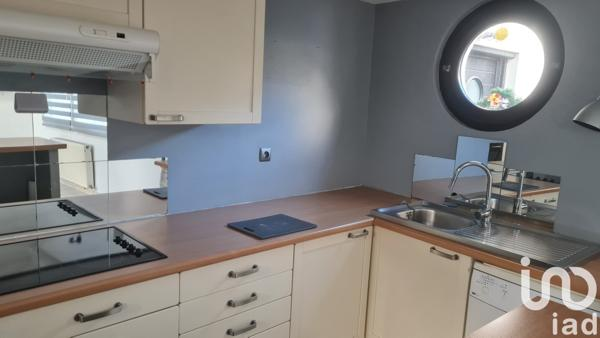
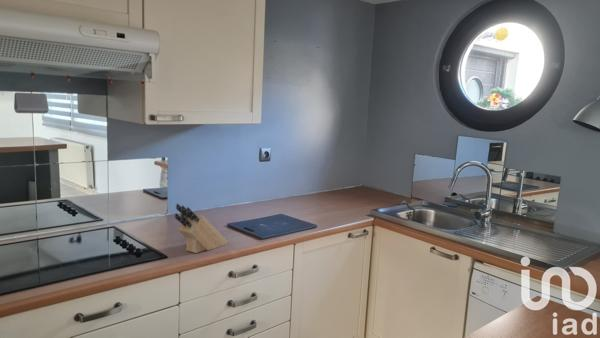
+ knife block [174,203,229,254]
